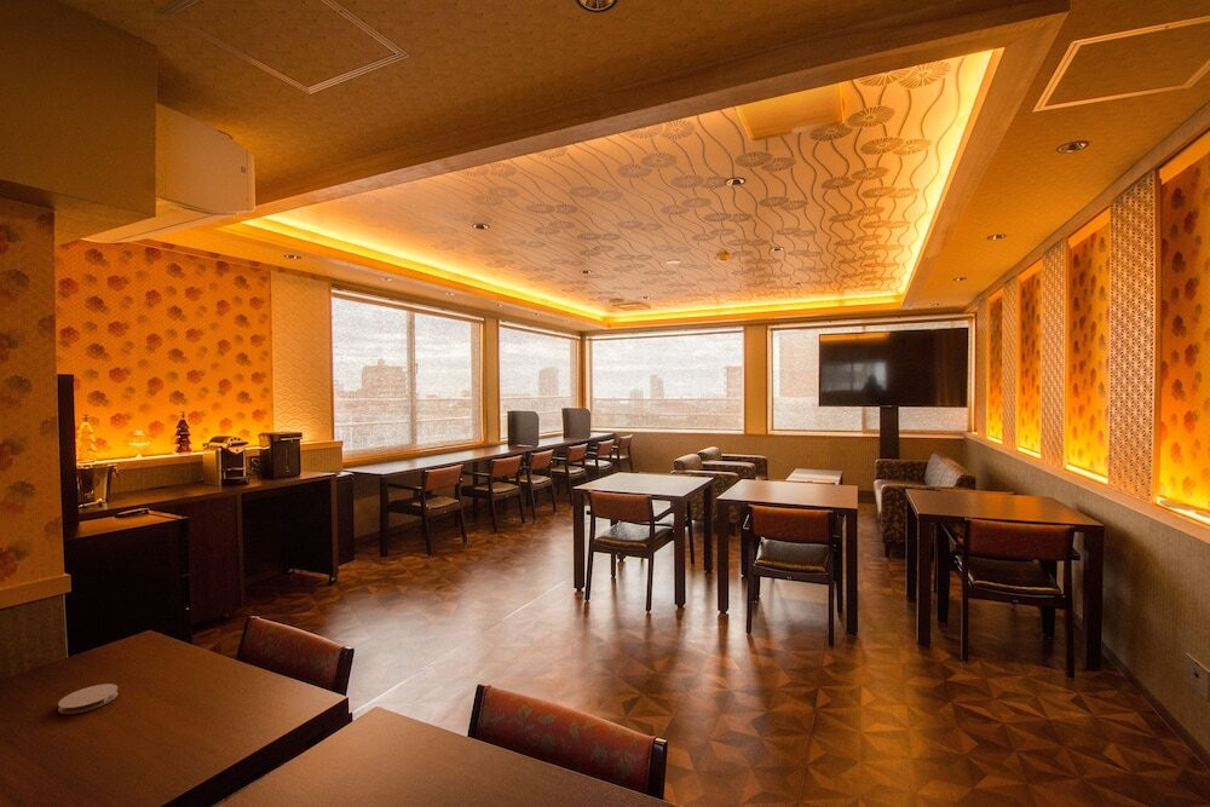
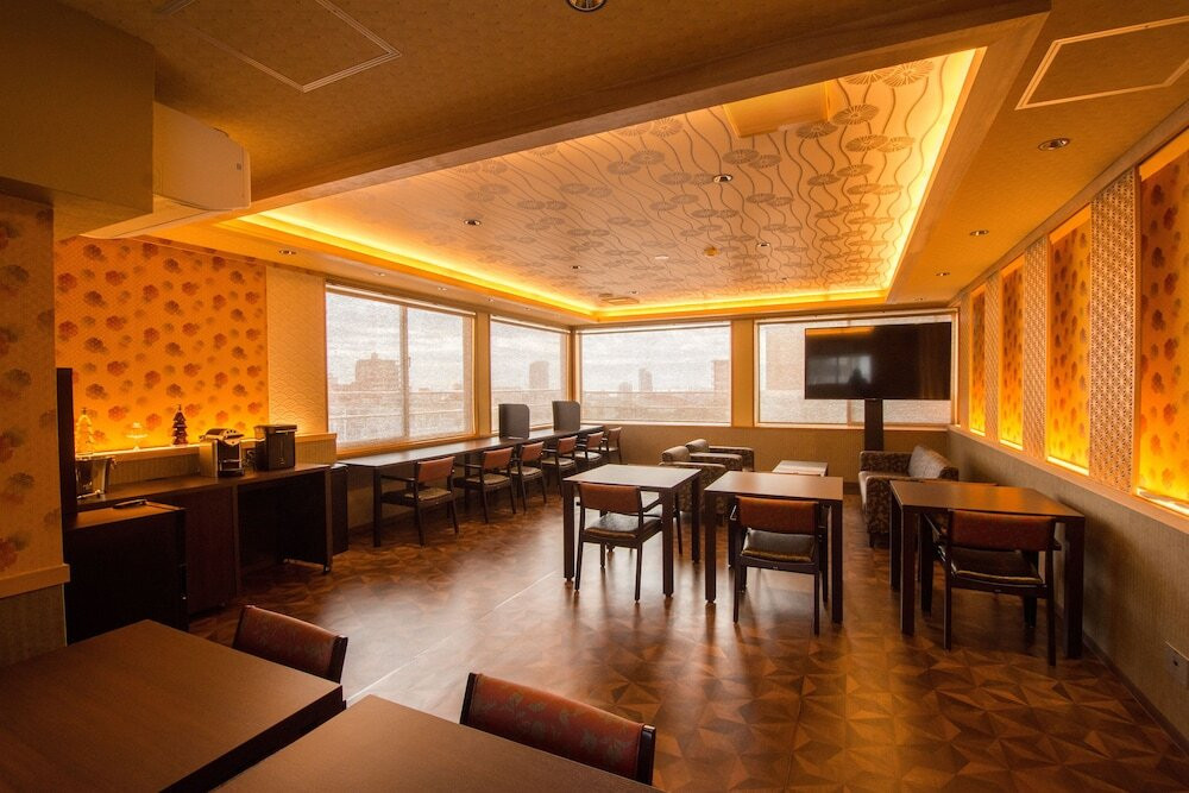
- coaster [57,682,119,715]
